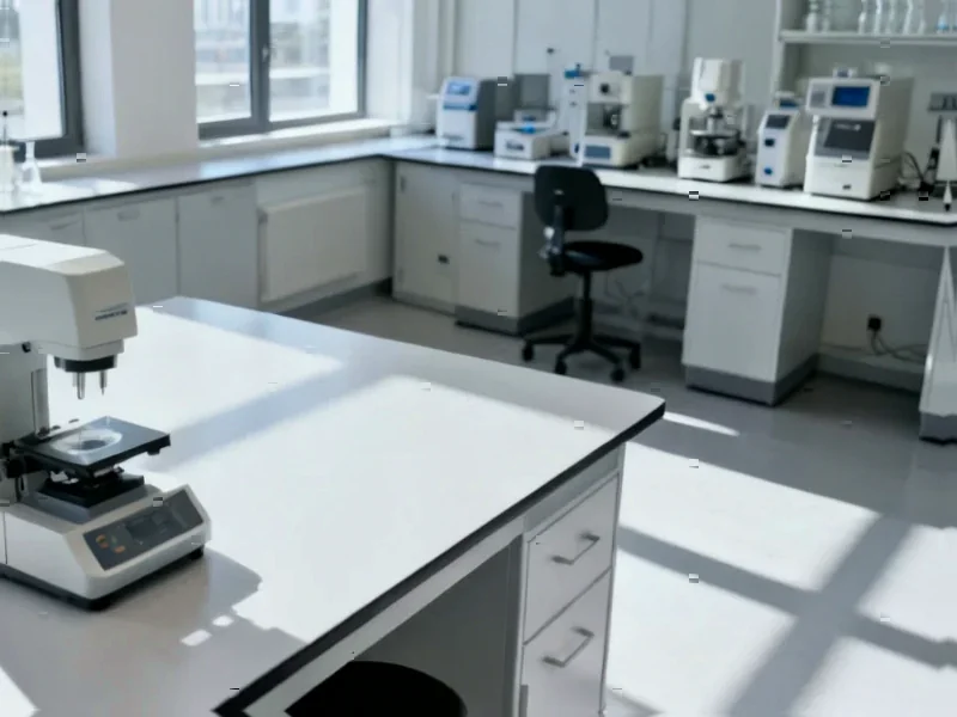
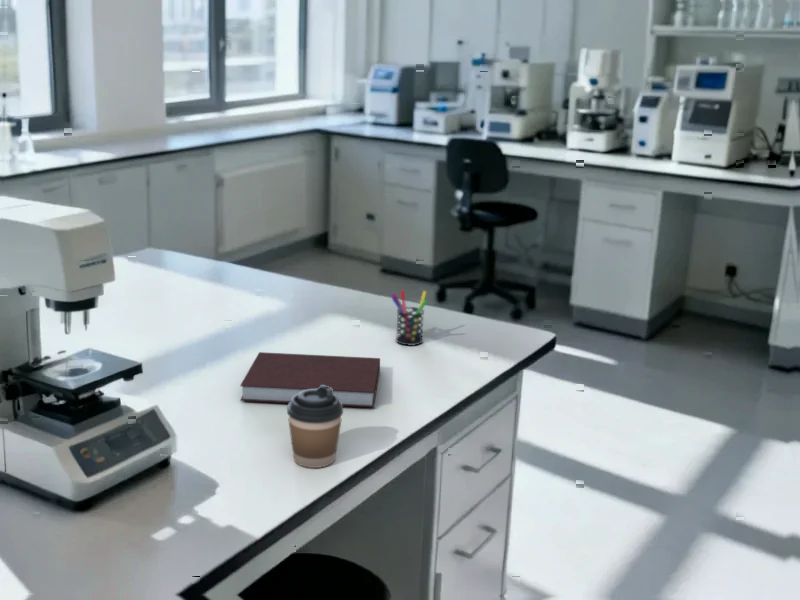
+ notebook [239,351,381,408]
+ pen holder [389,289,428,346]
+ coffee cup [286,385,344,469]
